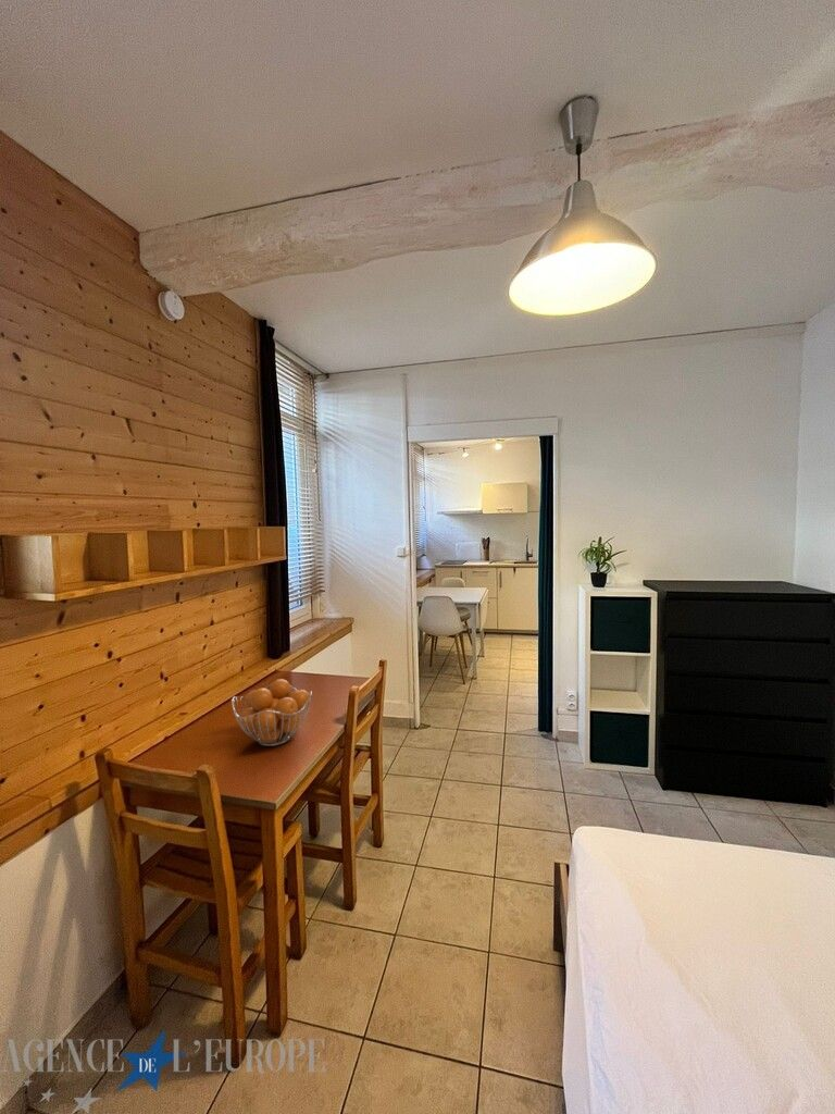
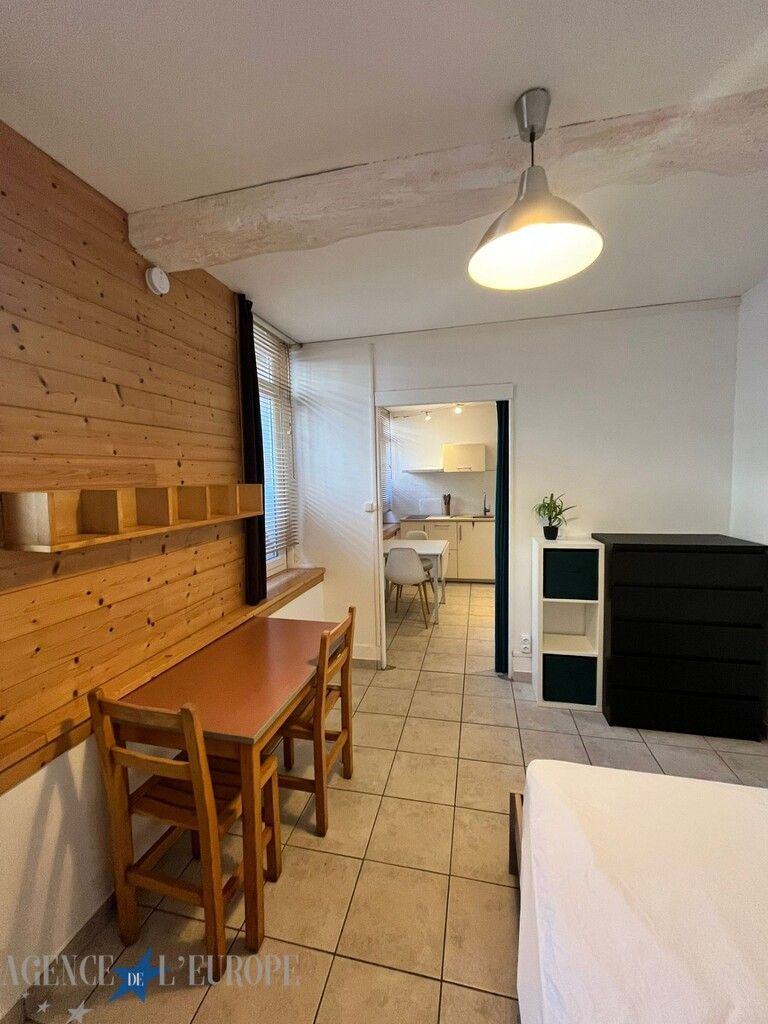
- fruit basket [230,678,313,747]
